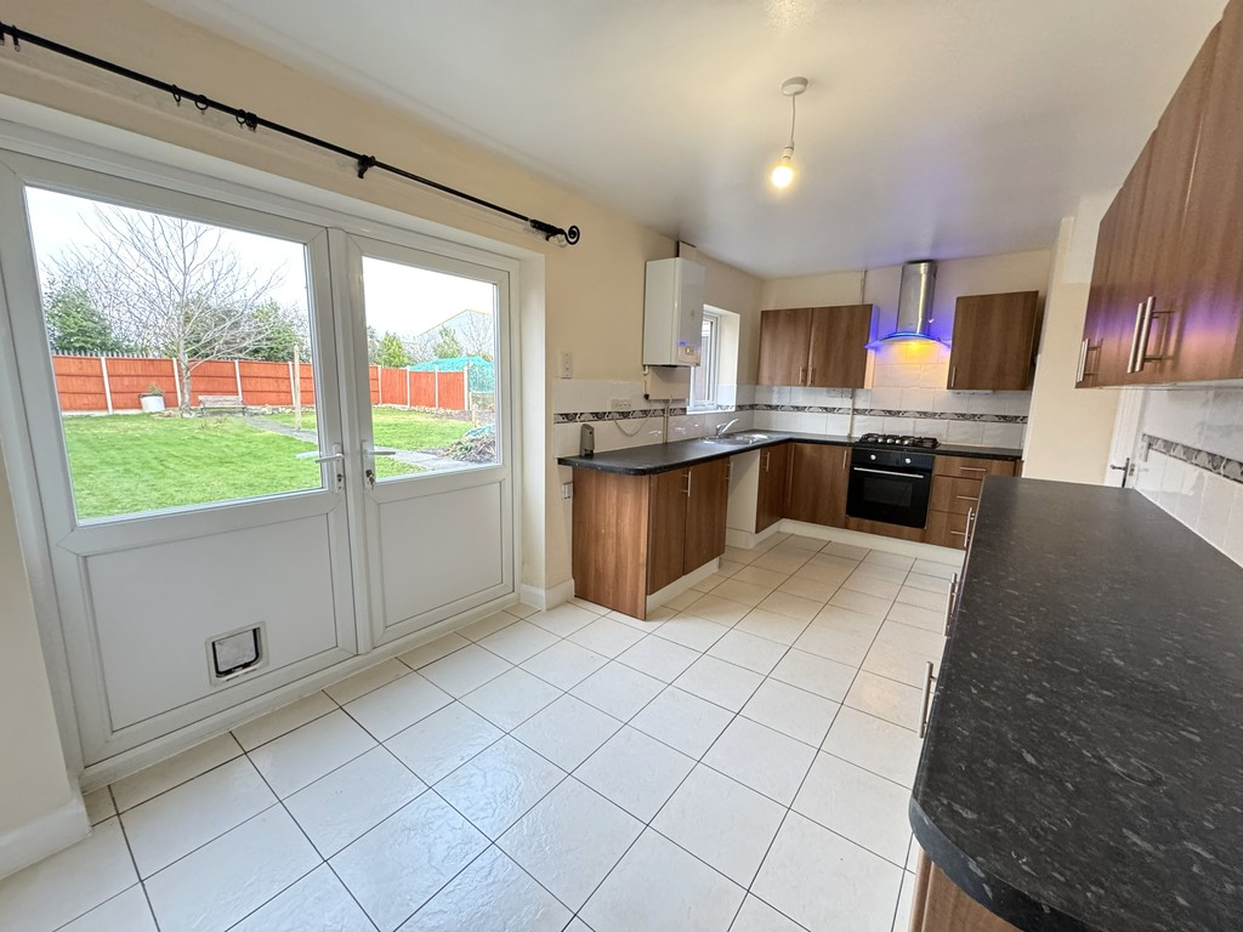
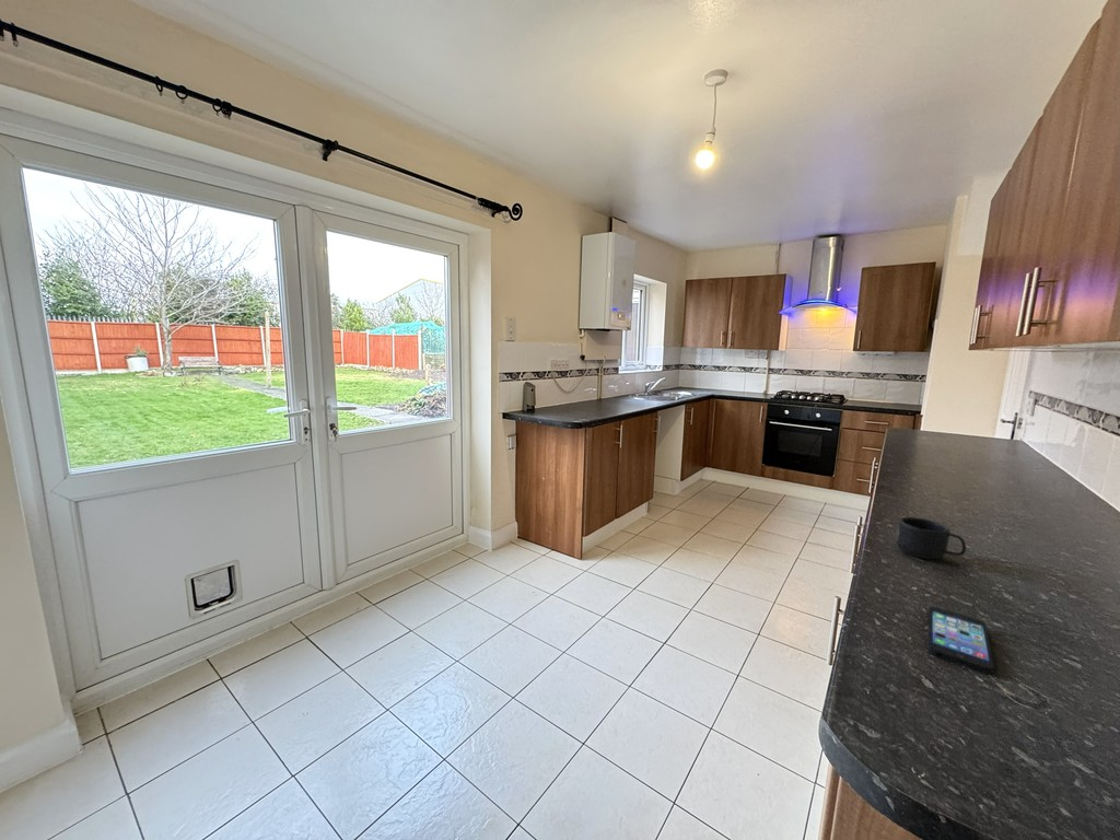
+ smartphone [926,606,995,675]
+ mug [895,516,967,560]
